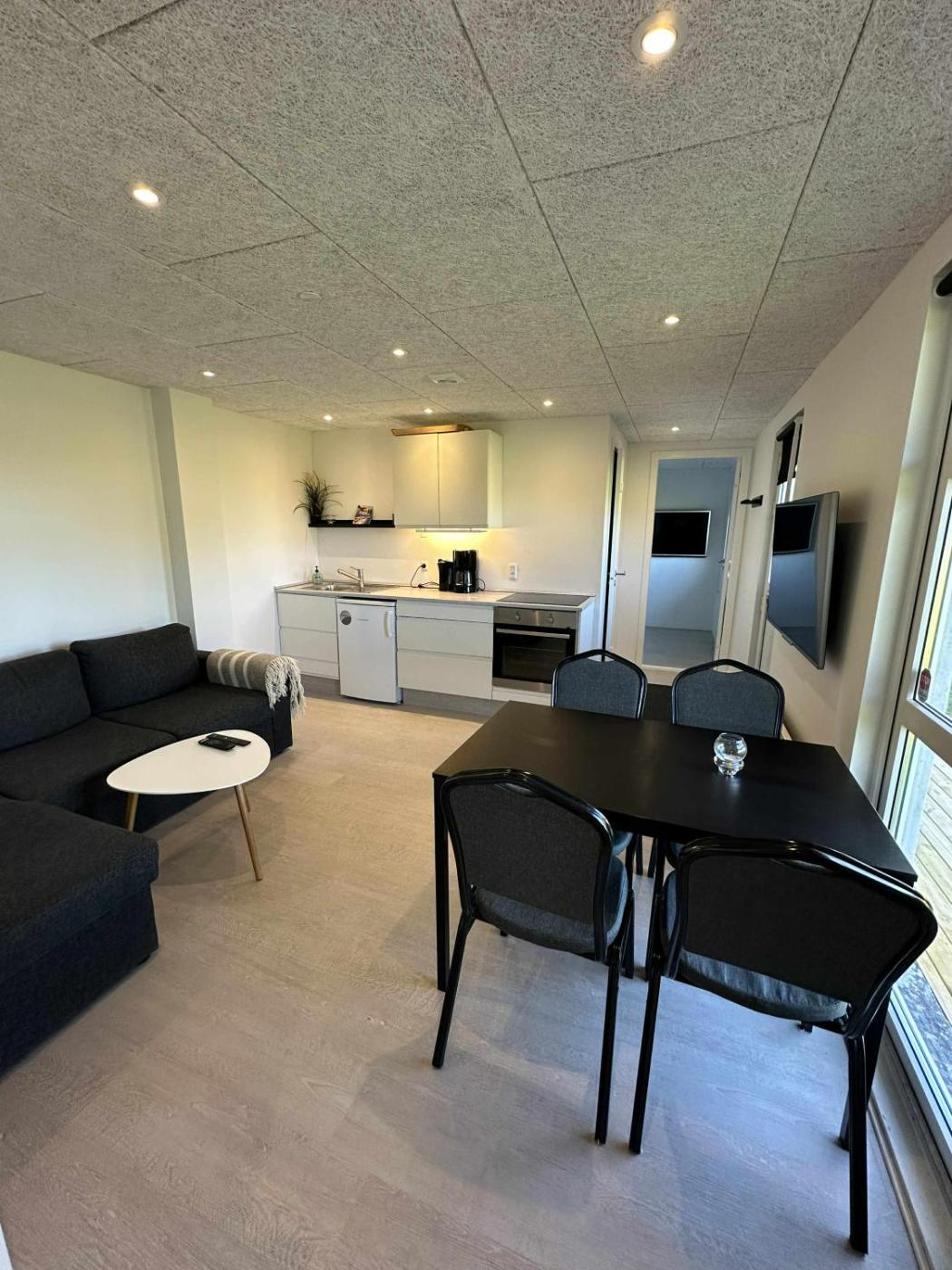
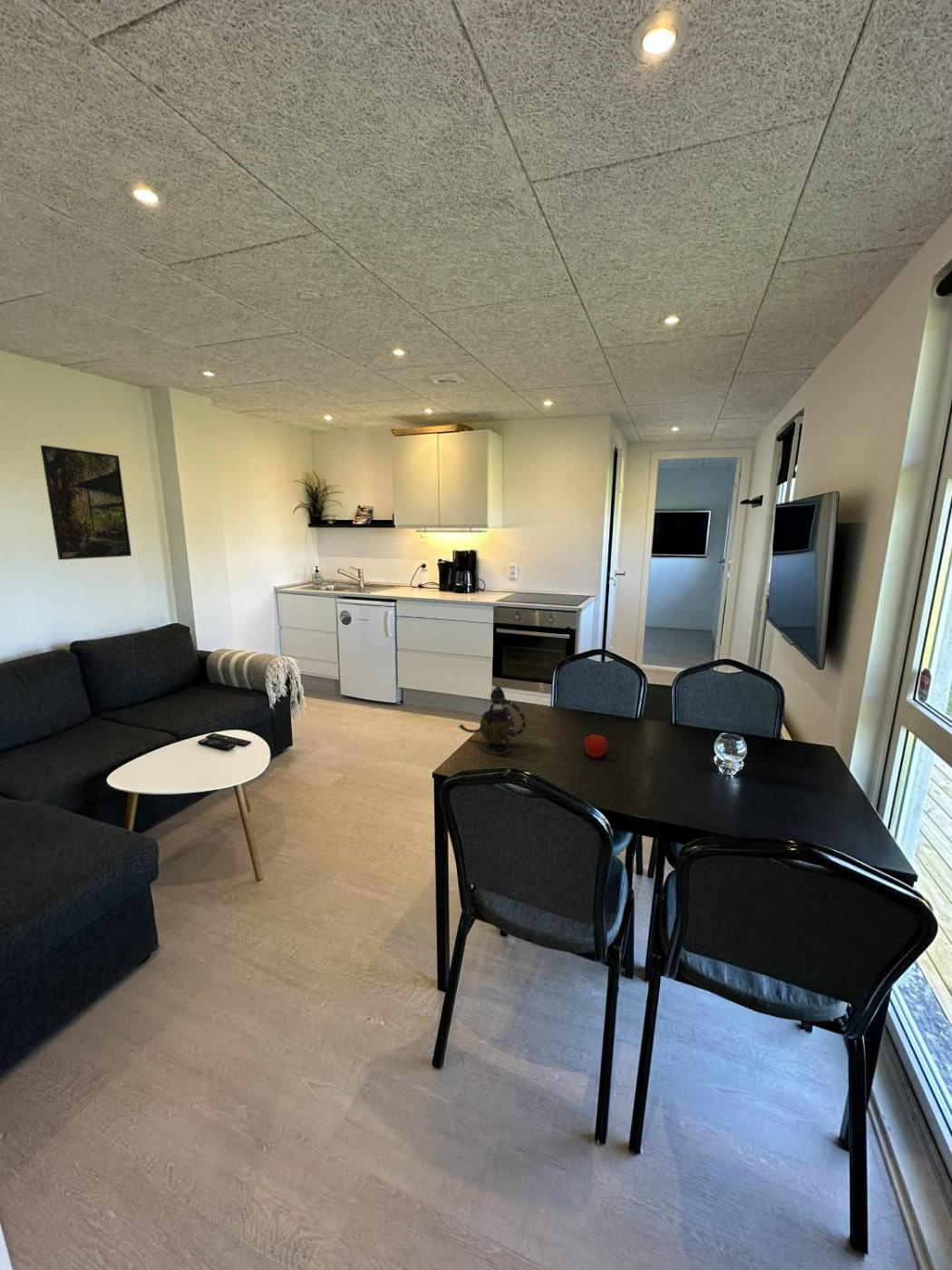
+ teapot [458,685,528,756]
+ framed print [40,445,132,561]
+ fruit [584,734,608,758]
